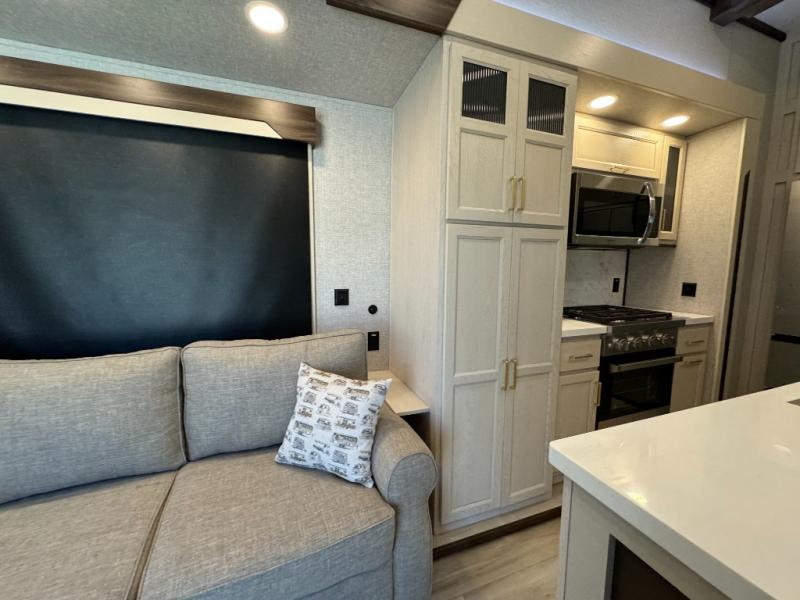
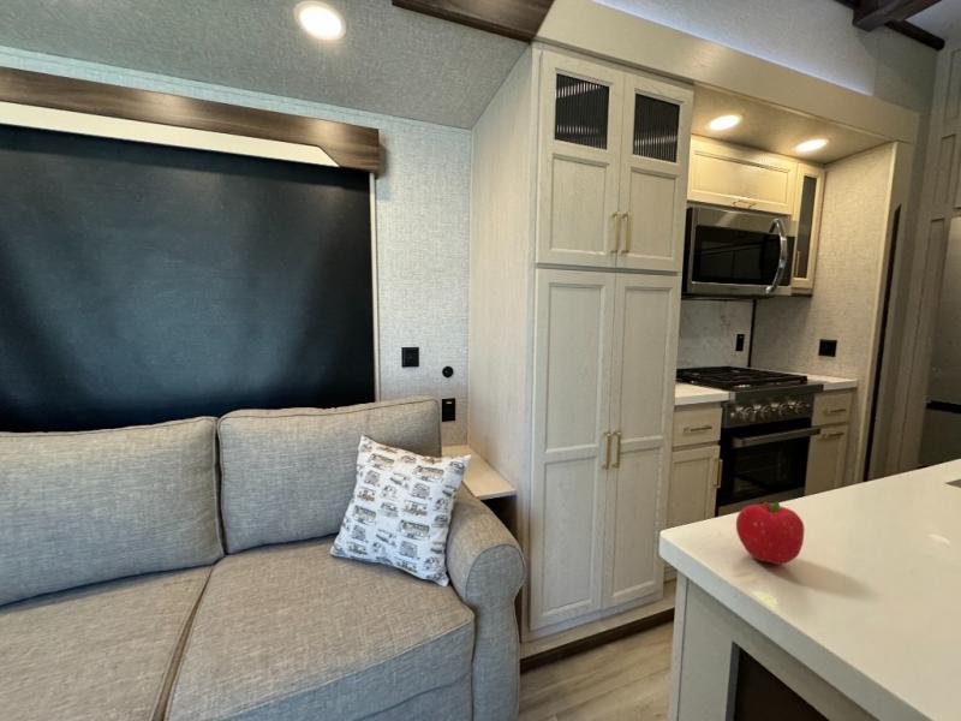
+ fruit [735,500,806,566]
